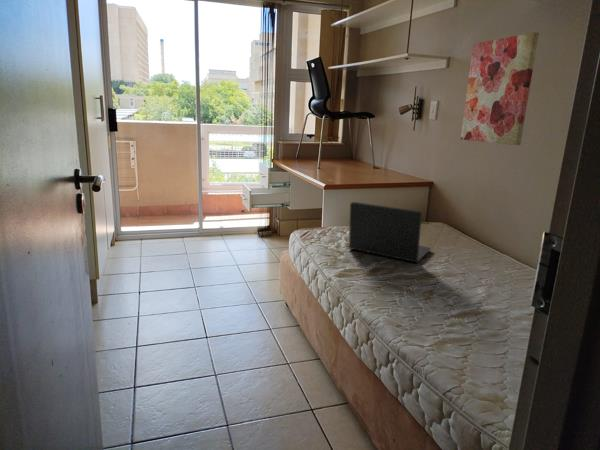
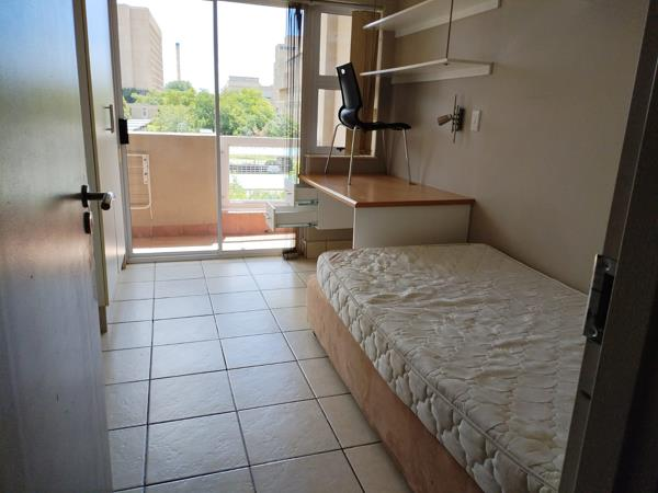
- laptop [348,201,432,264]
- wall art [460,31,540,146]
